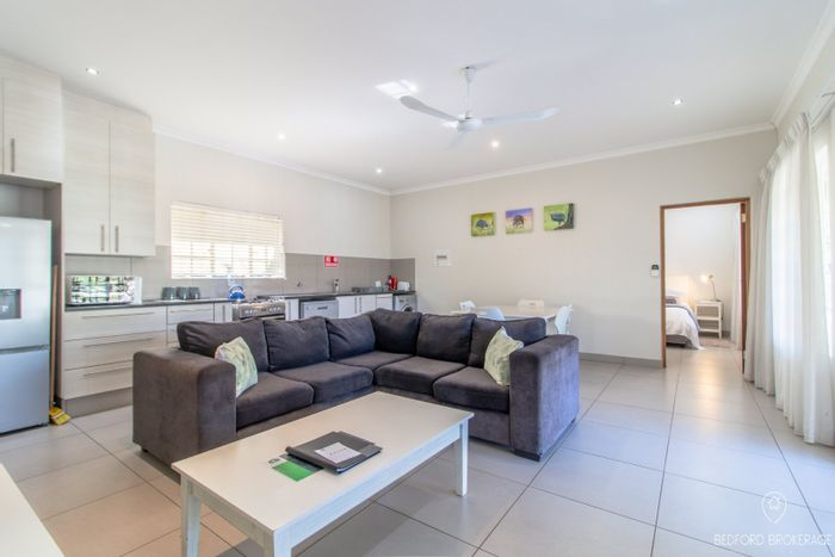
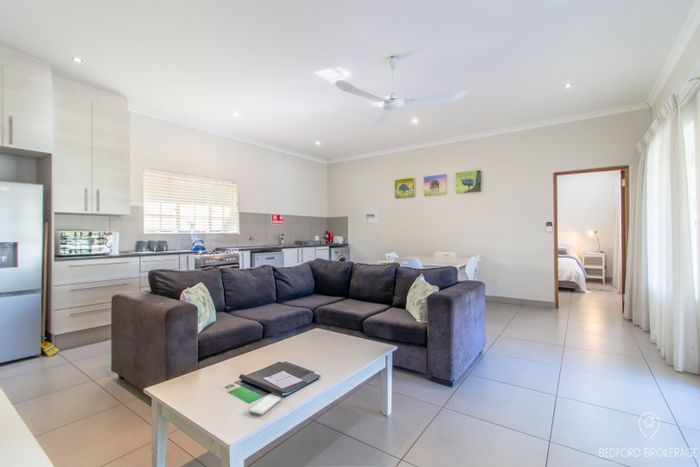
+ smartphone [248,394,282,416]
